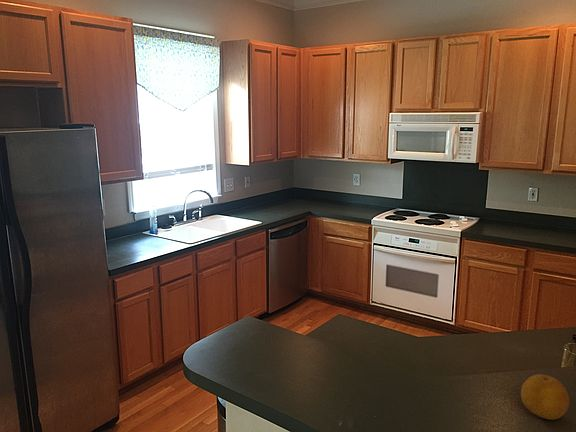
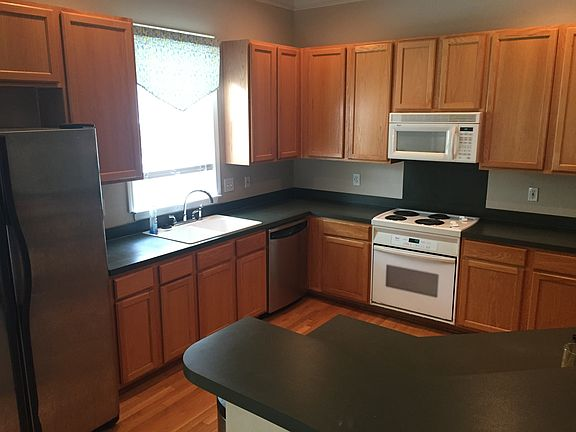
- fruit [520,374,570,421]
